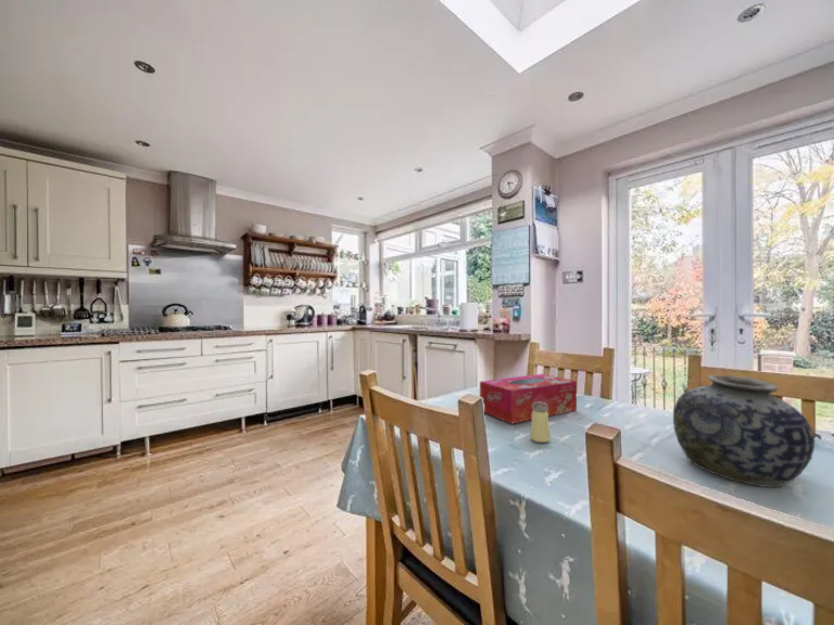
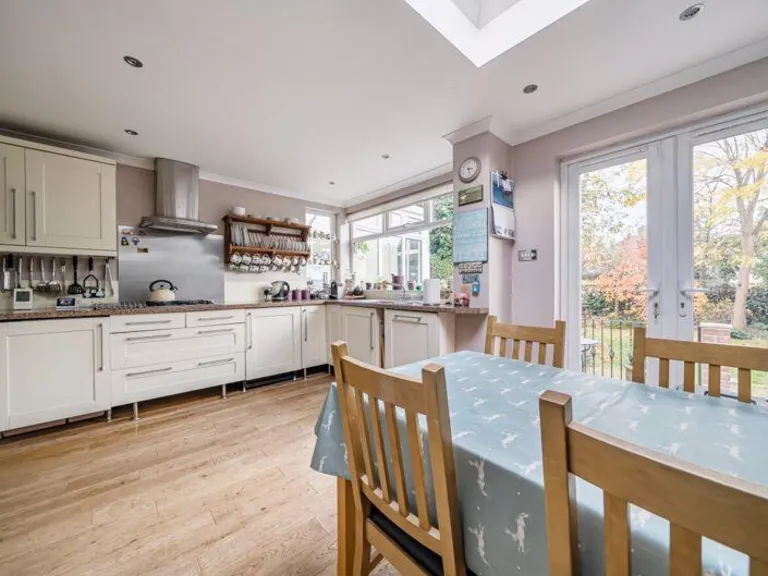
- tissue box [479,373,578,424]
- vase [672,373,816,488]
- saltshaker [529,403,552,444]
